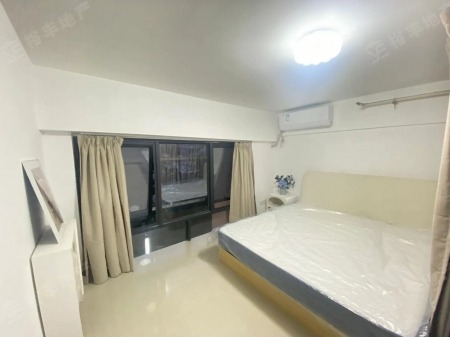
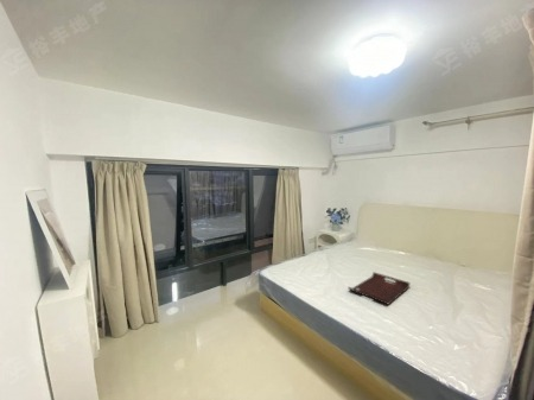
+ serving tray [347,271,411,306]
